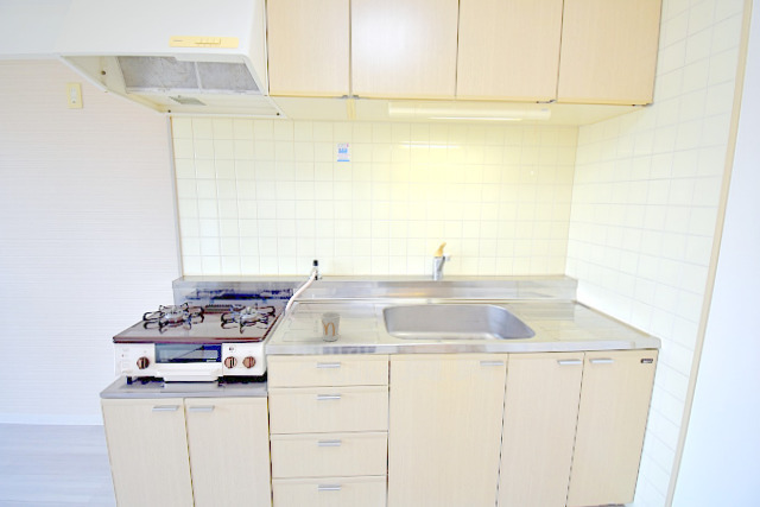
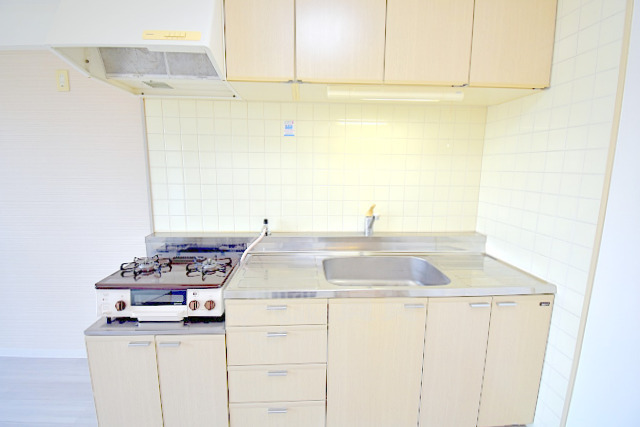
- cup [319,311,342,342]
